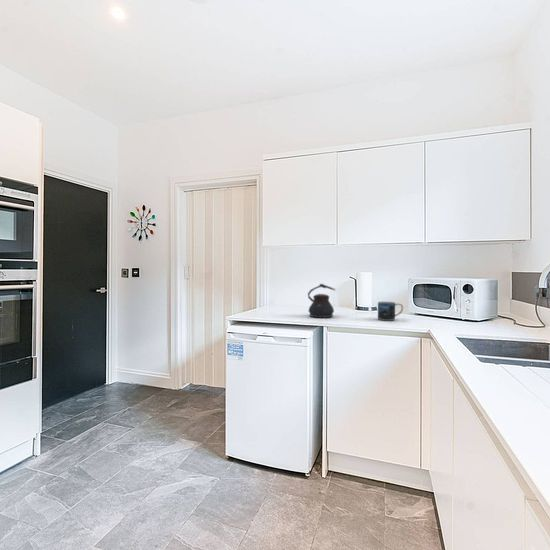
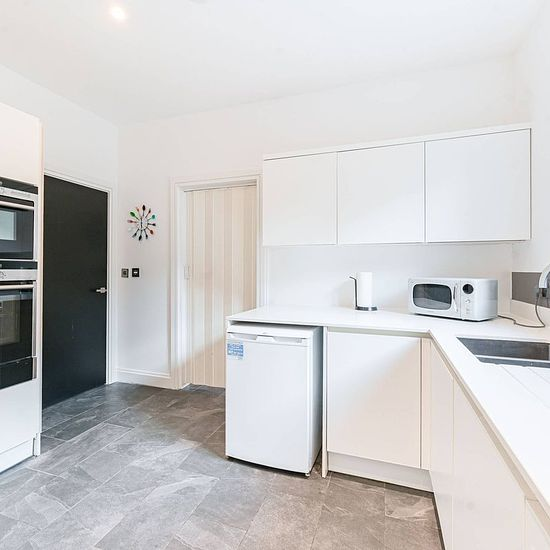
- mug [377,301,404,321]
- teapot [307,283,336,319]
